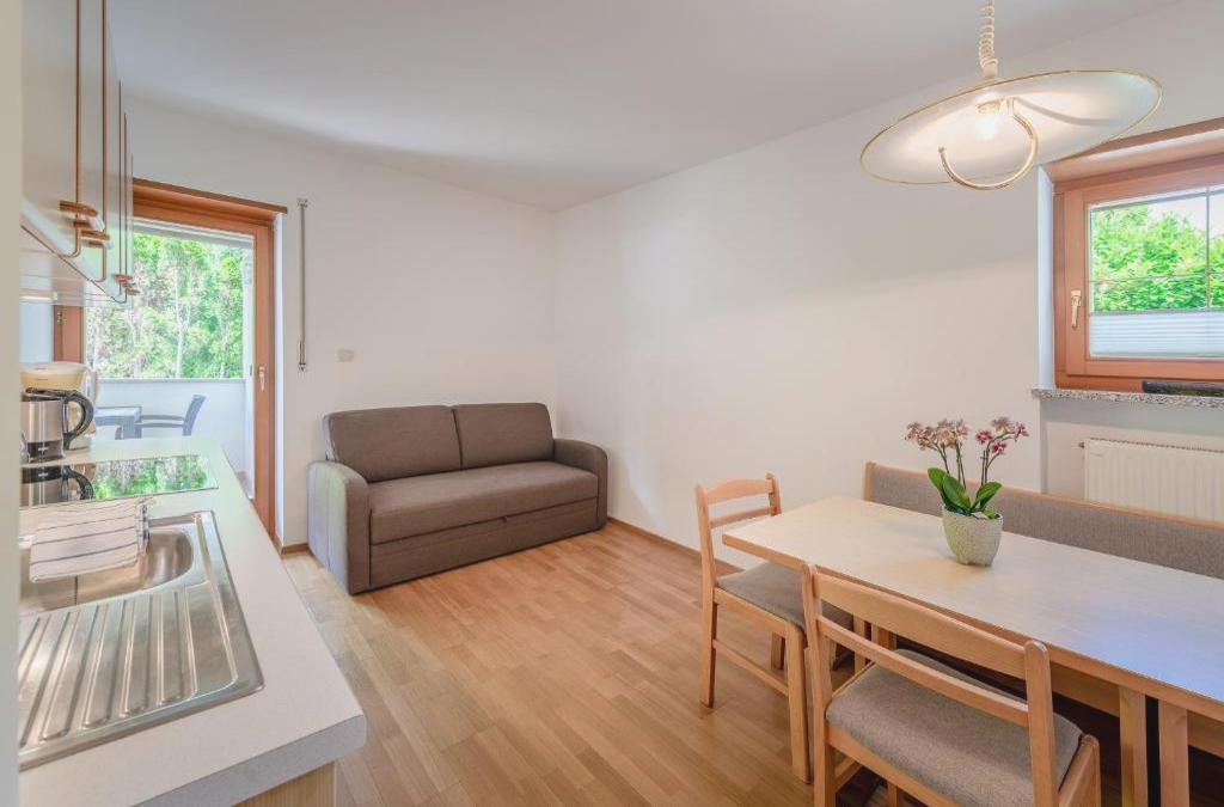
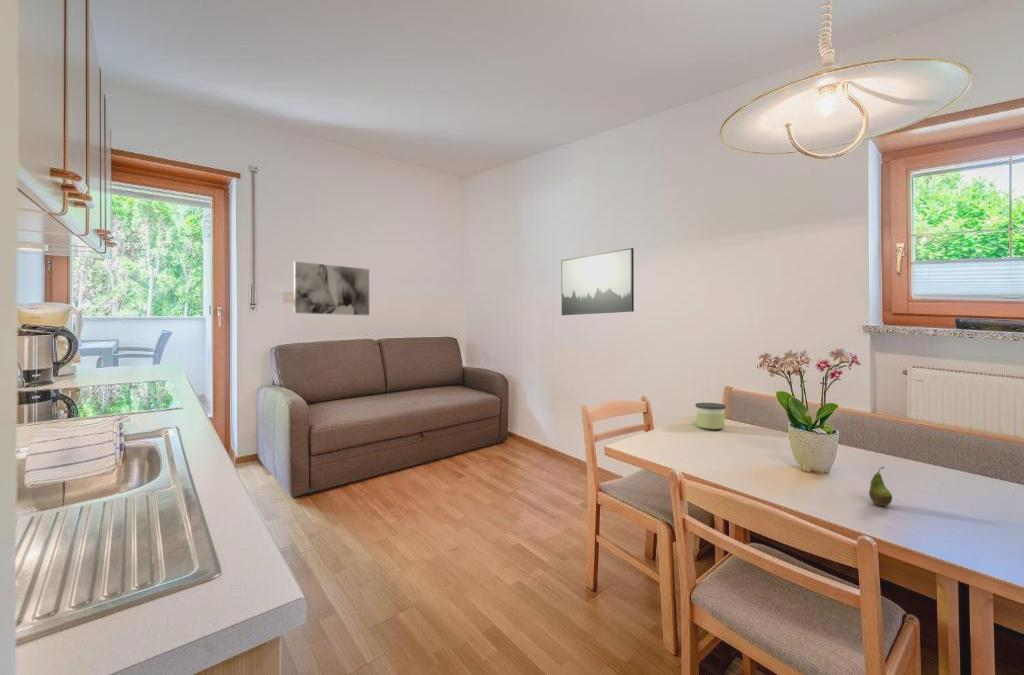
+ wall art [293,260,370,316]
+ candle [695,402,727,430]
+ fruit [868,466,893,507]
+ wall art [560,247,635,316]
